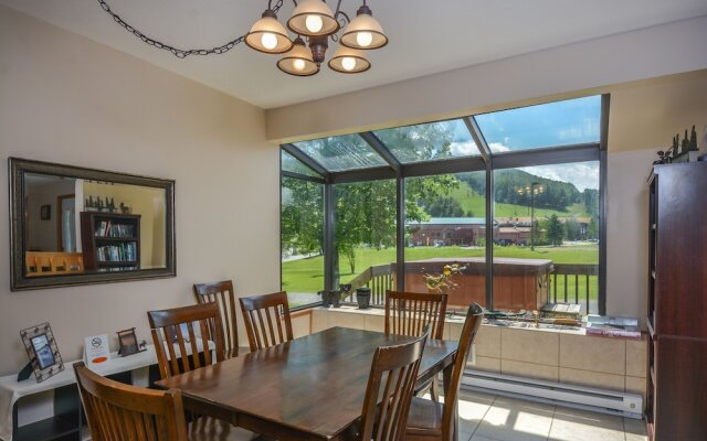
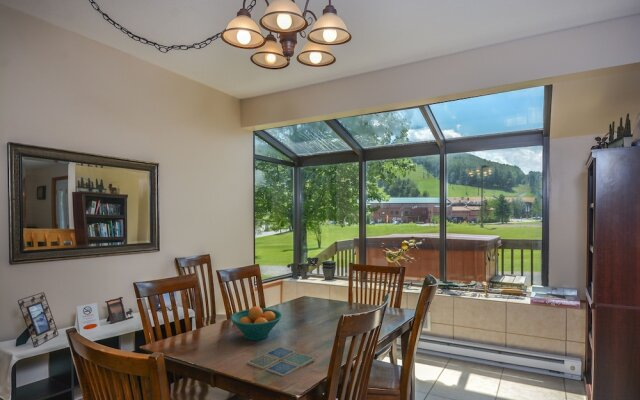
+ fruit bowl [229,305,283,341]
+ drink coaster [246,346,316,377]
